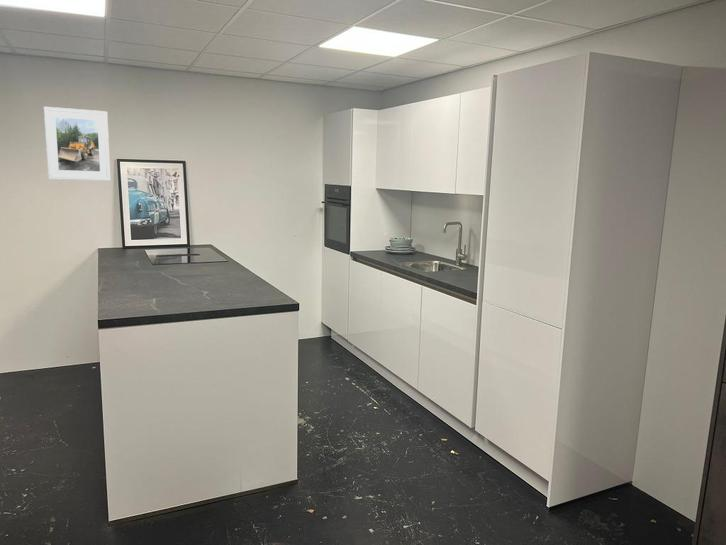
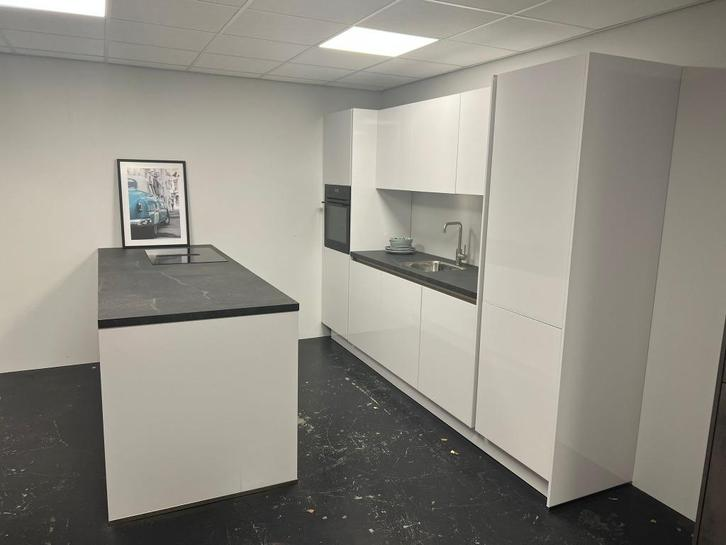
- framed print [43,106,111,182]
